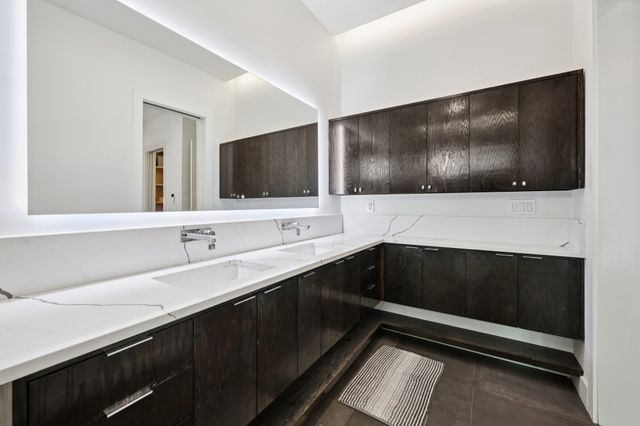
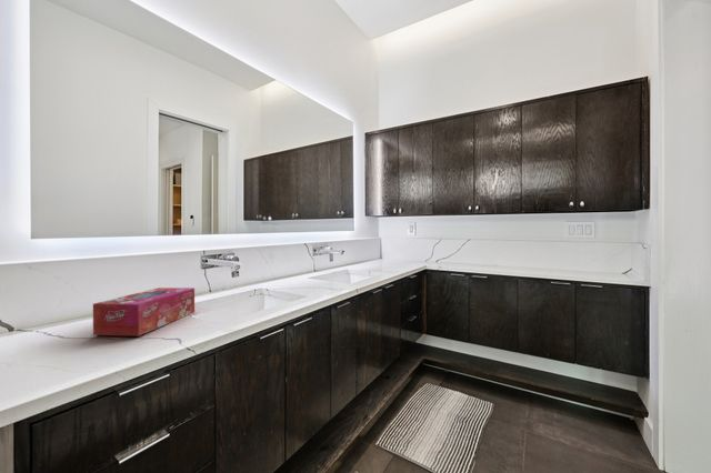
+ tissue box [92,286,196,338]
